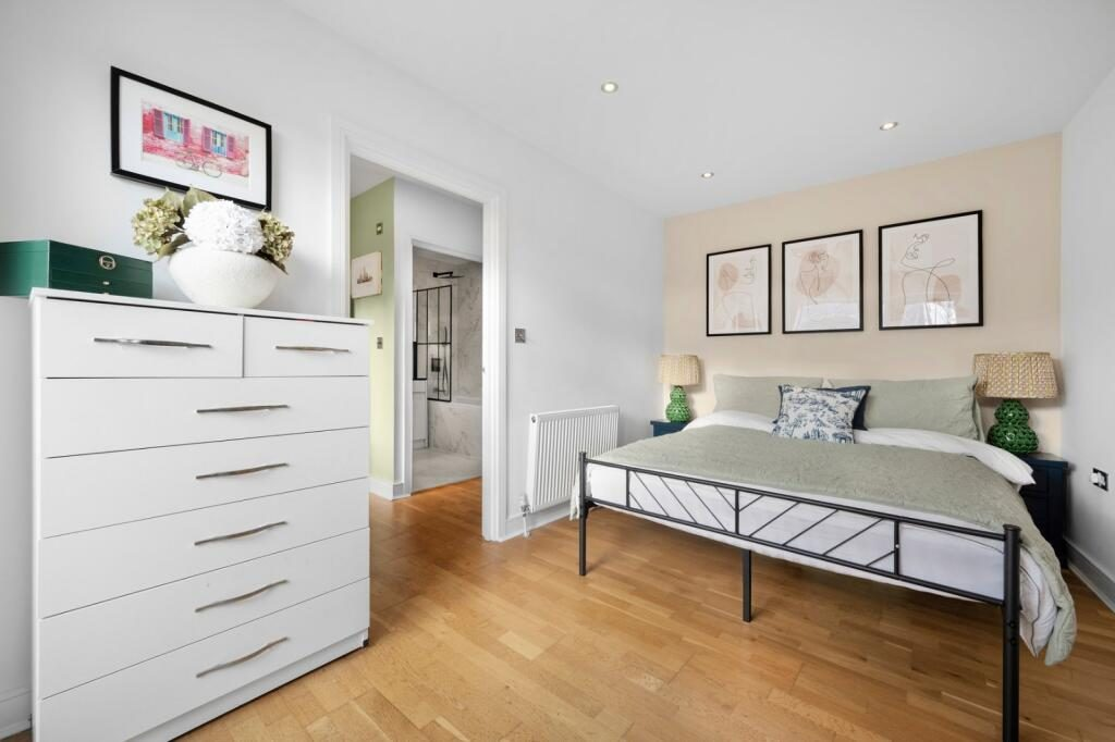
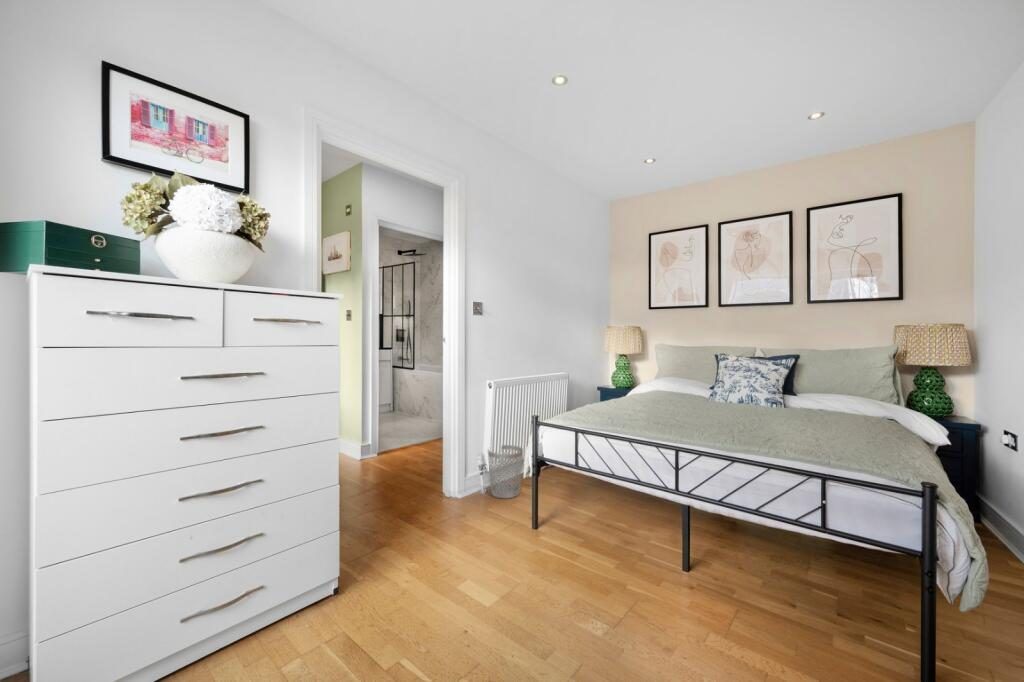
+ wastebasket [487,444,524,499]
